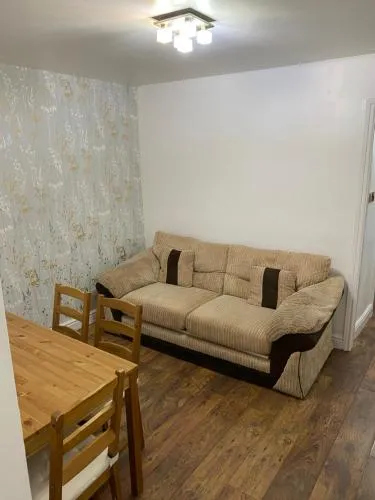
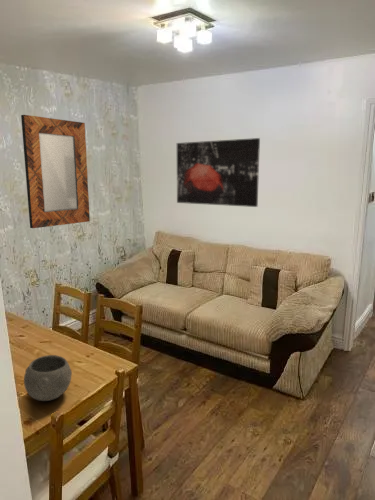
+ bowl [23,354,73,402]
+ wall art [176,137,261,208]
+ home mirror [20,114,91,229]
